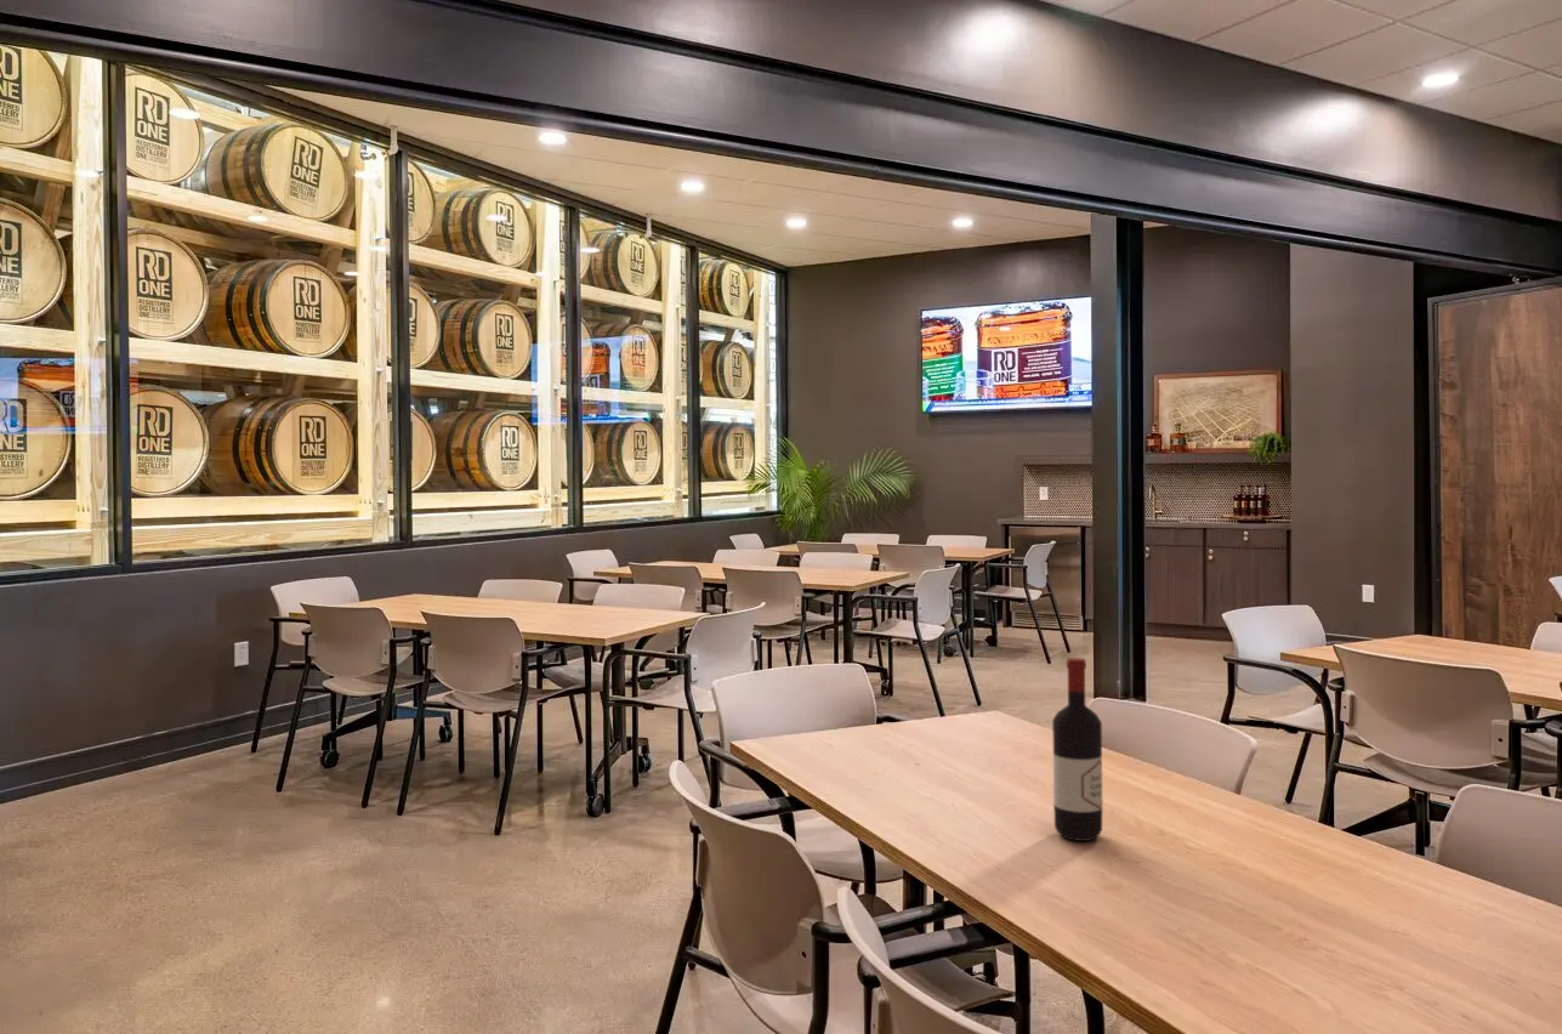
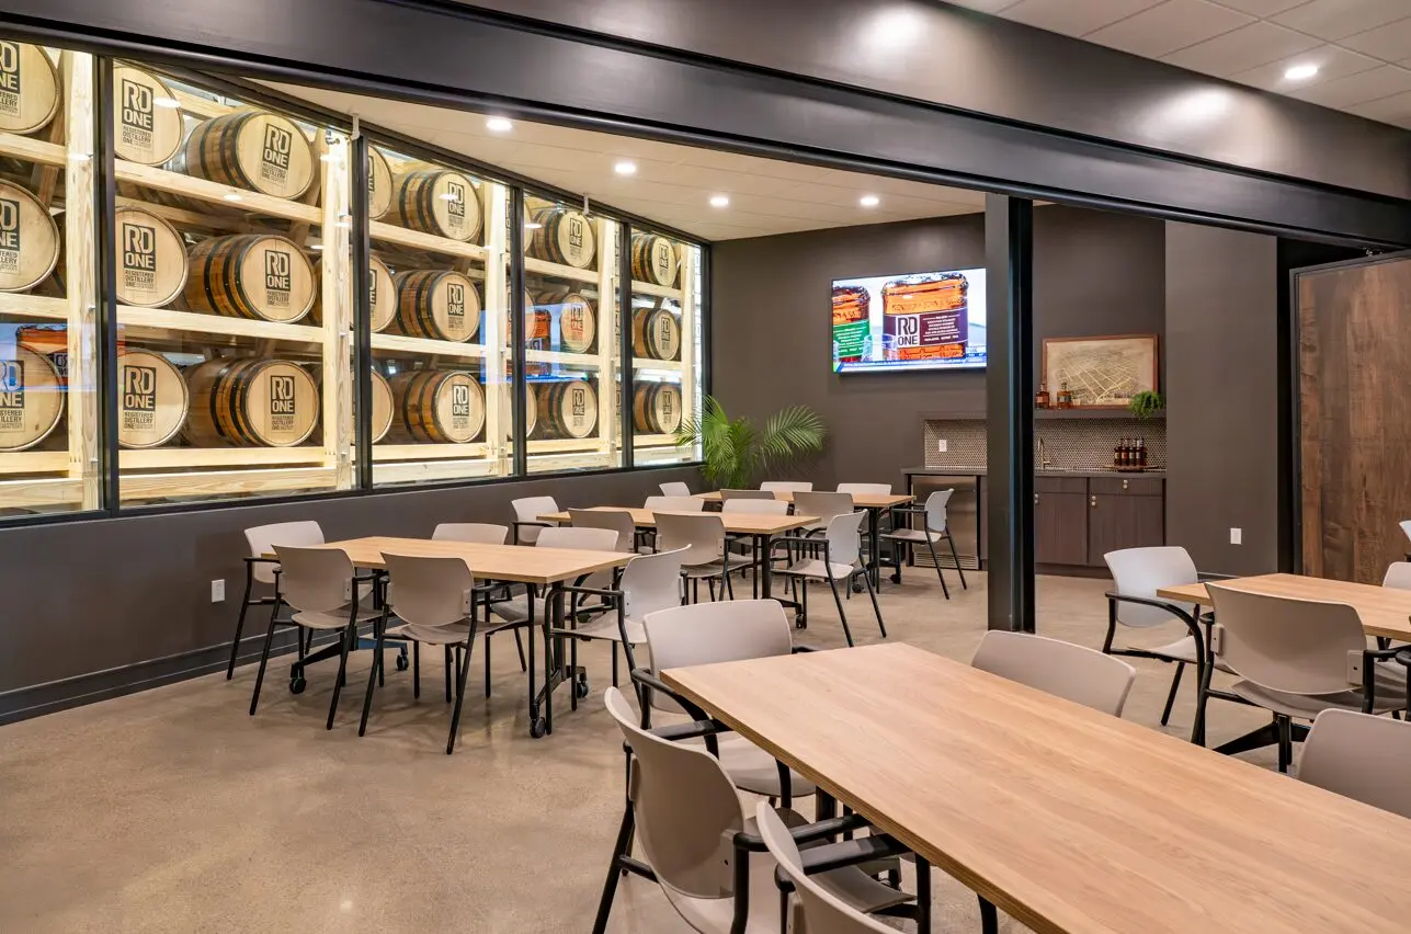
- wine bottle [1051,657,1103,842]
